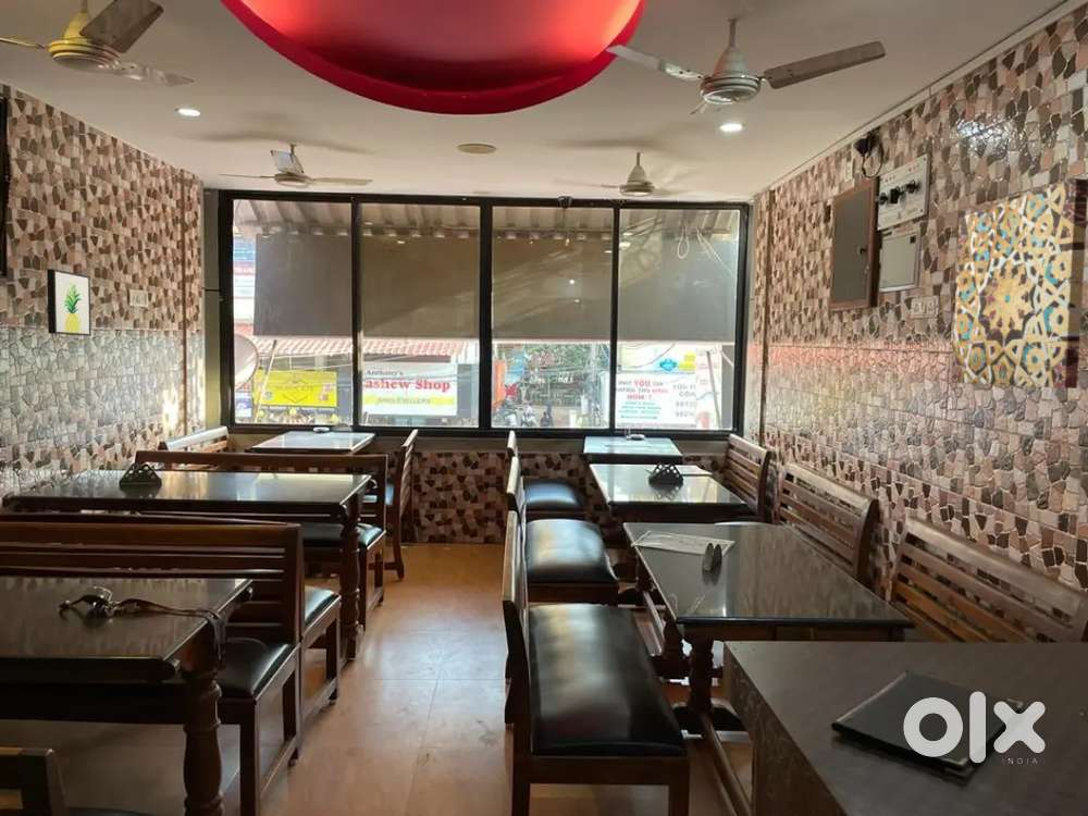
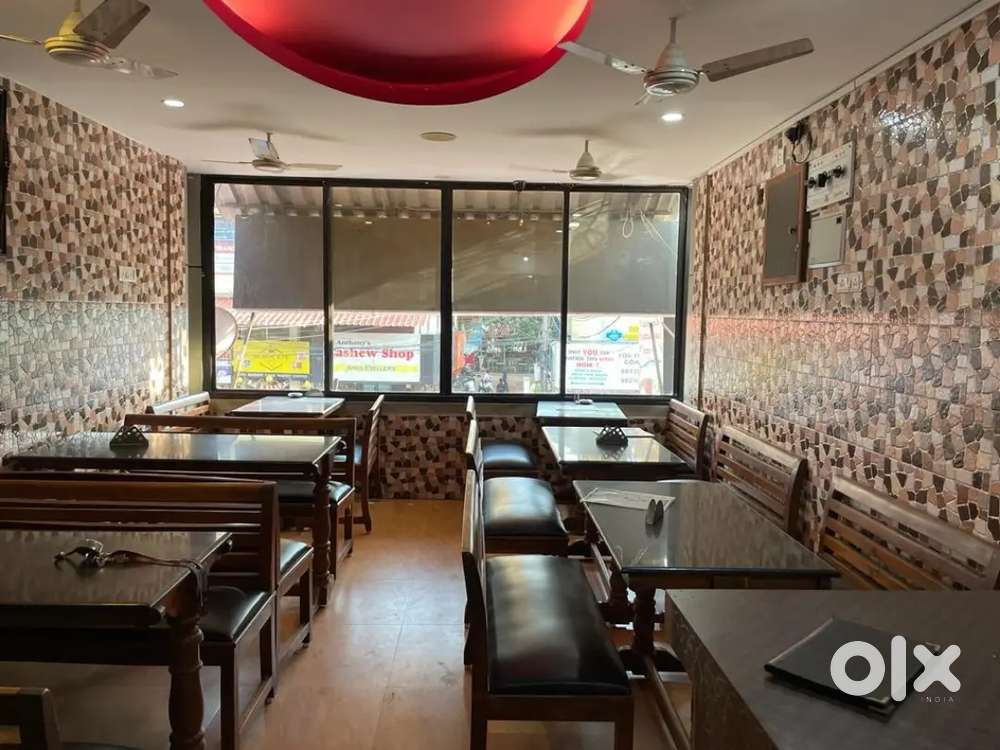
- wall art [46,268,92,337]
- wall art [951,177,1088,390]
